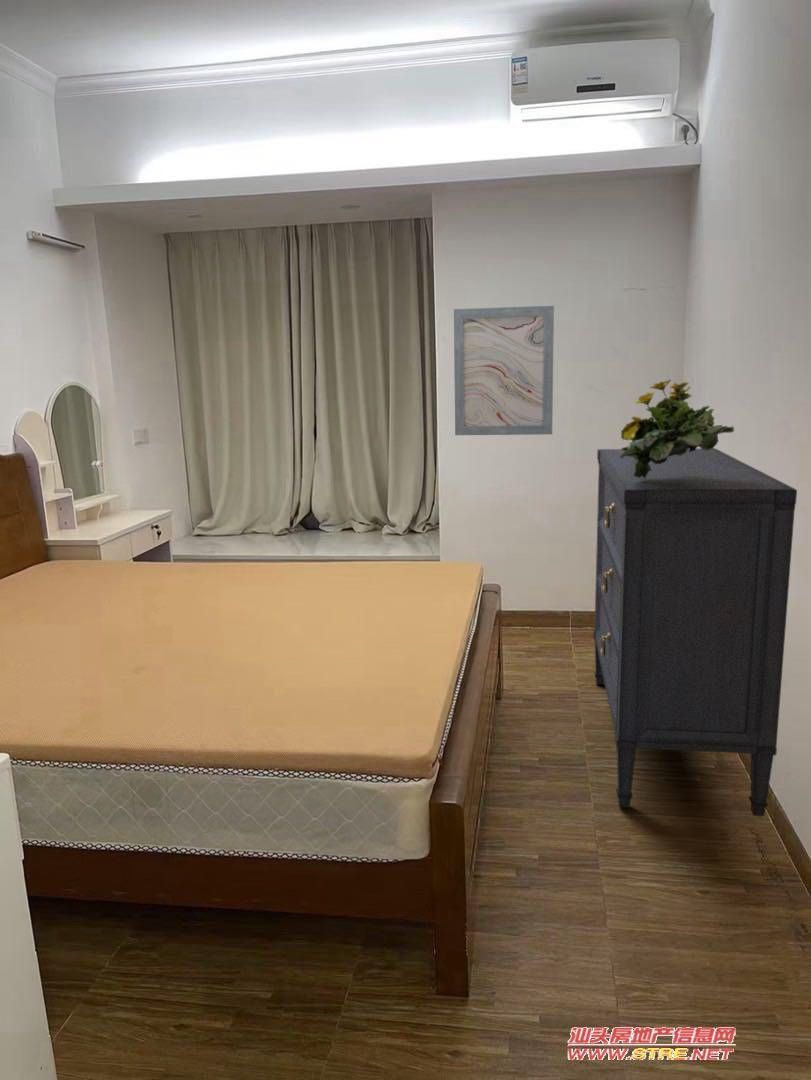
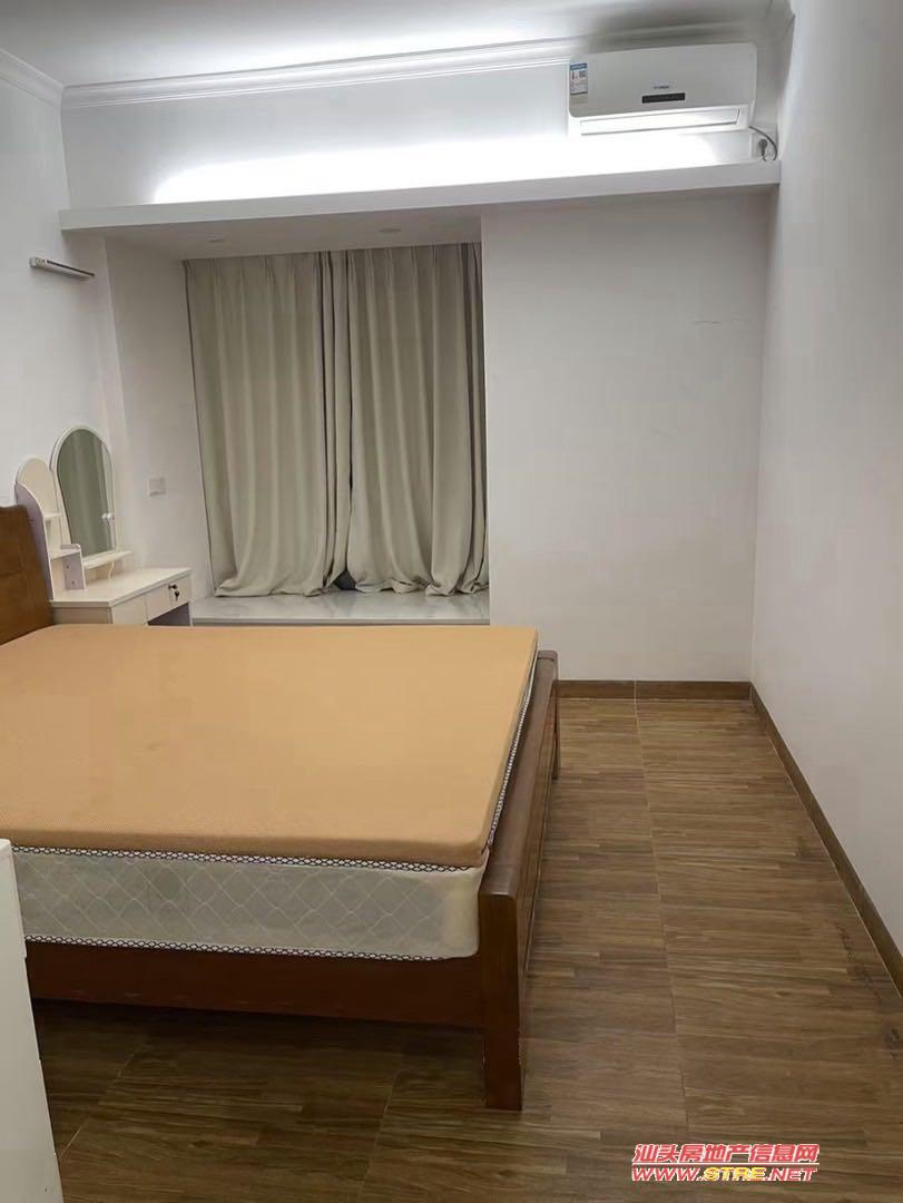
- flowering plant [619,379,735,478]
- dresser [592,447,798,817]
- wall art [453,305,555,436]
